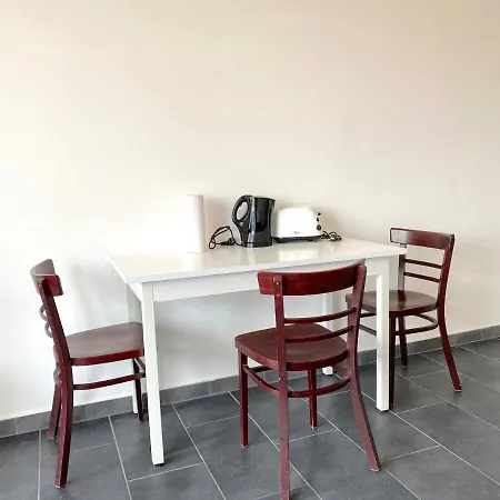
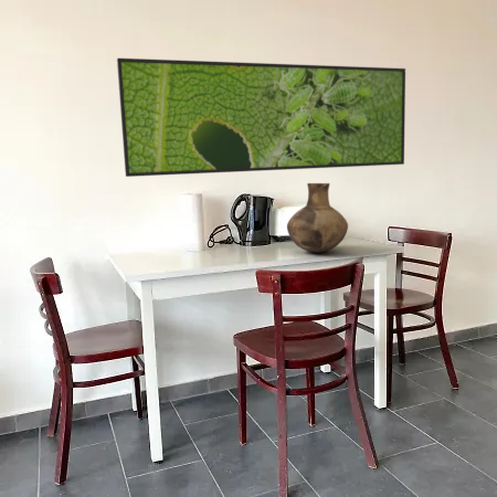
+ vase [286,182,349,254]
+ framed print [116,57,406,178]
